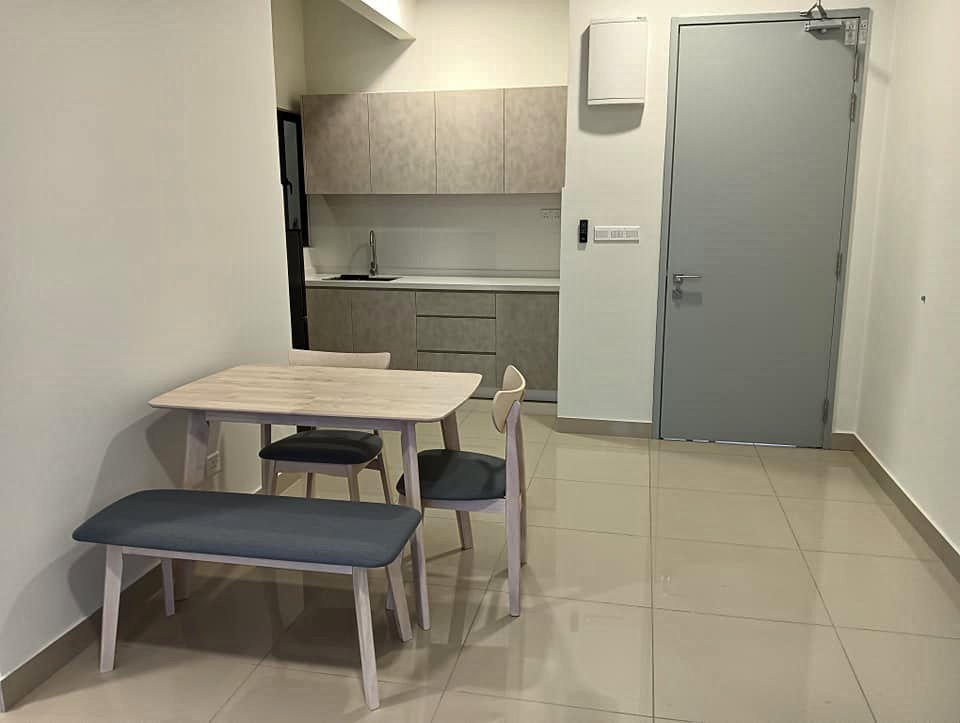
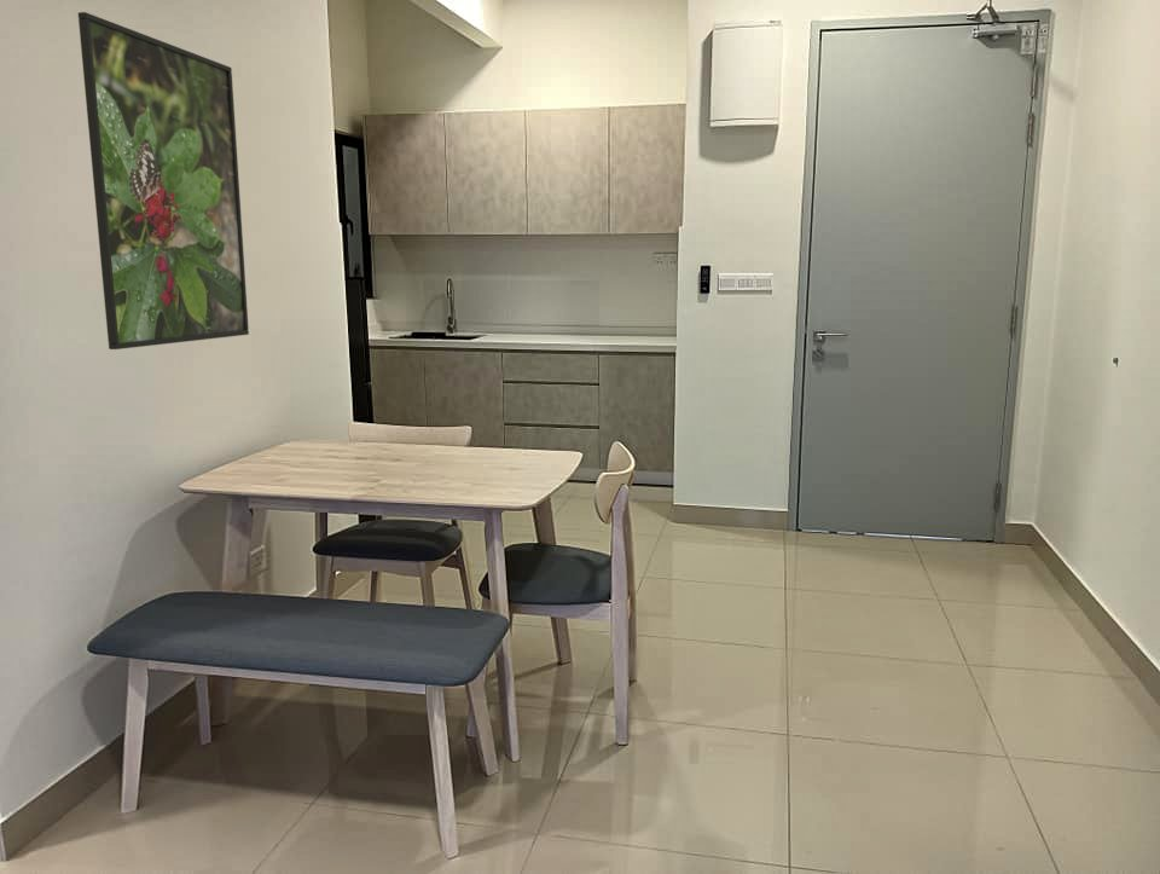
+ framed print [77,11,250,351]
